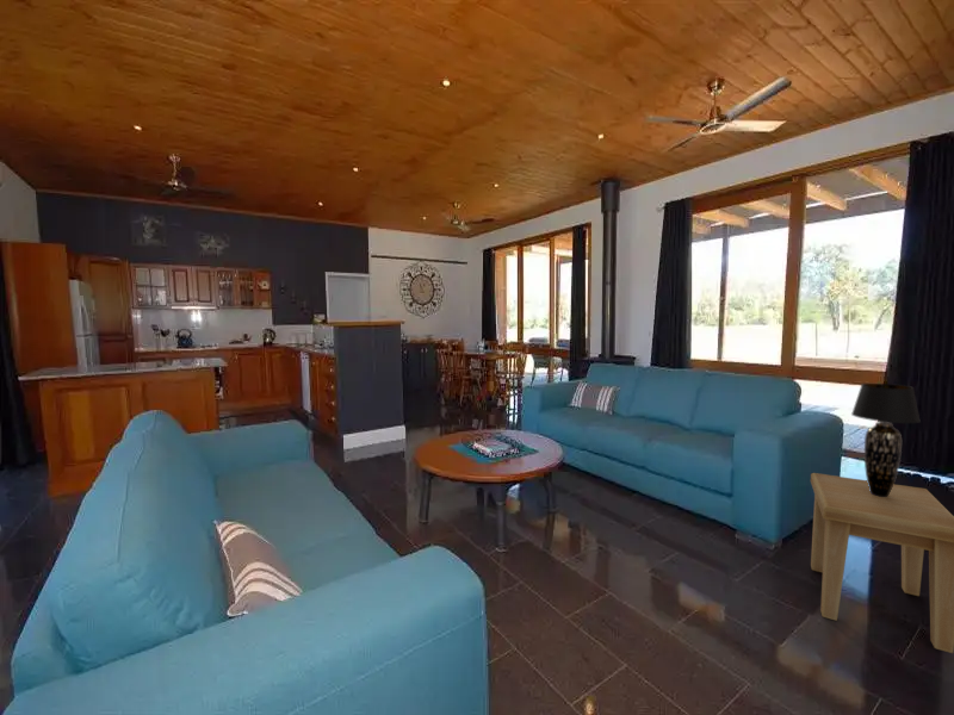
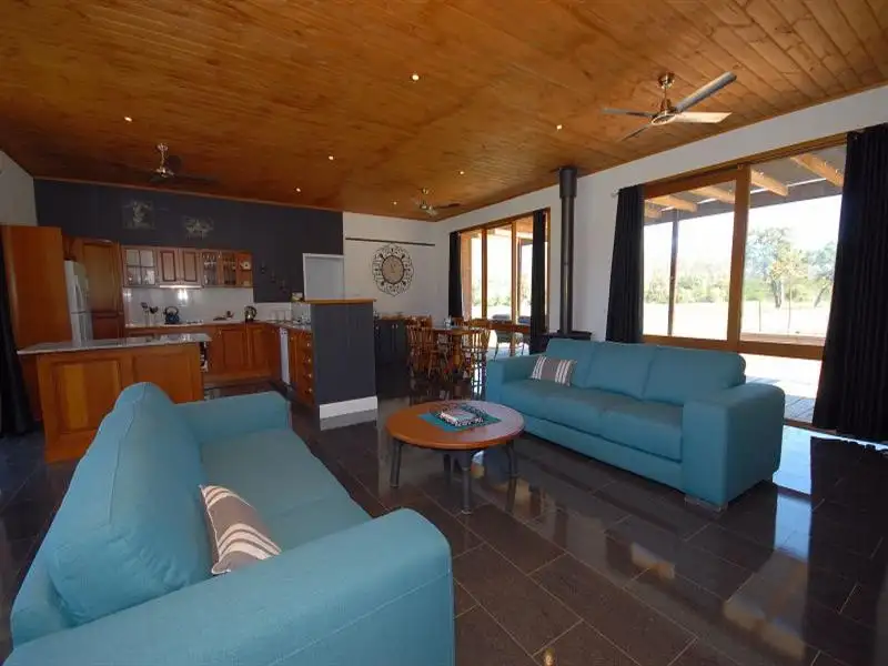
- side table [810,472,954,654]
- table lamp [850,383,922,497]
